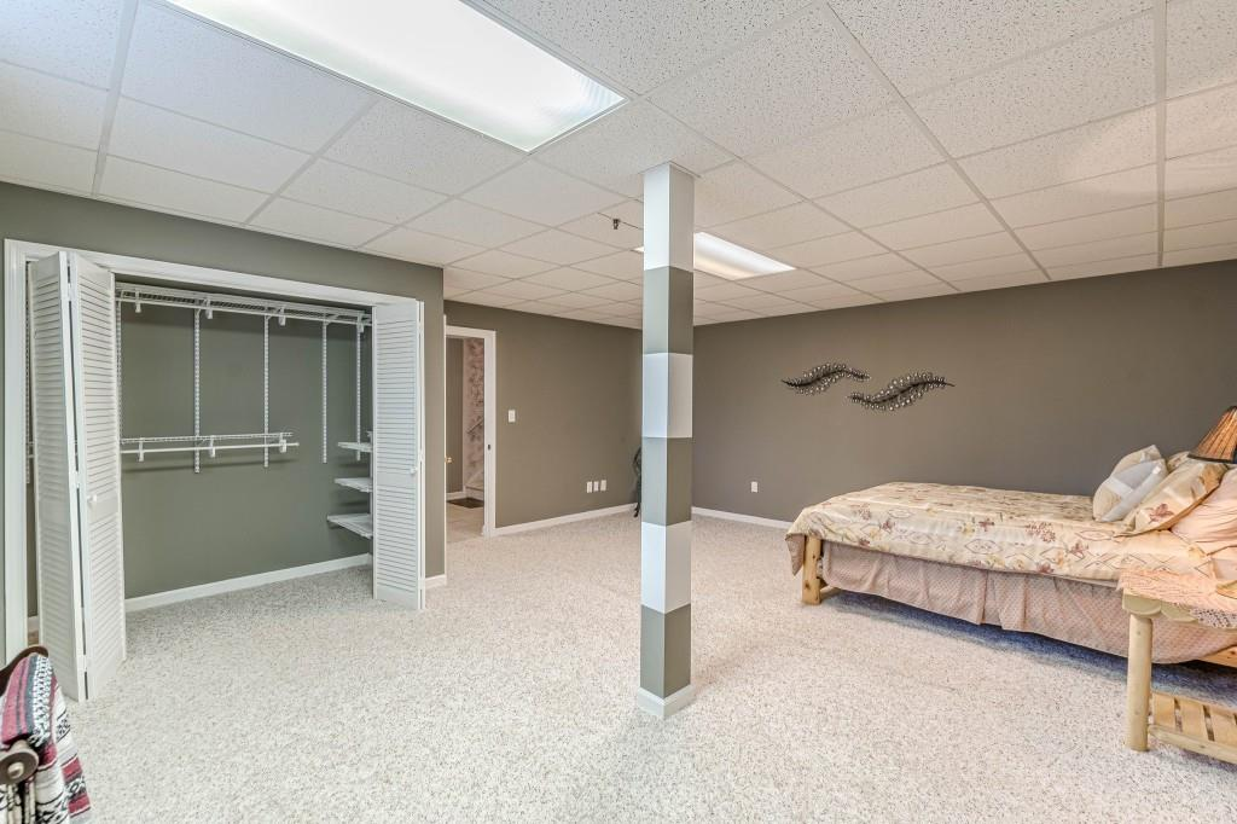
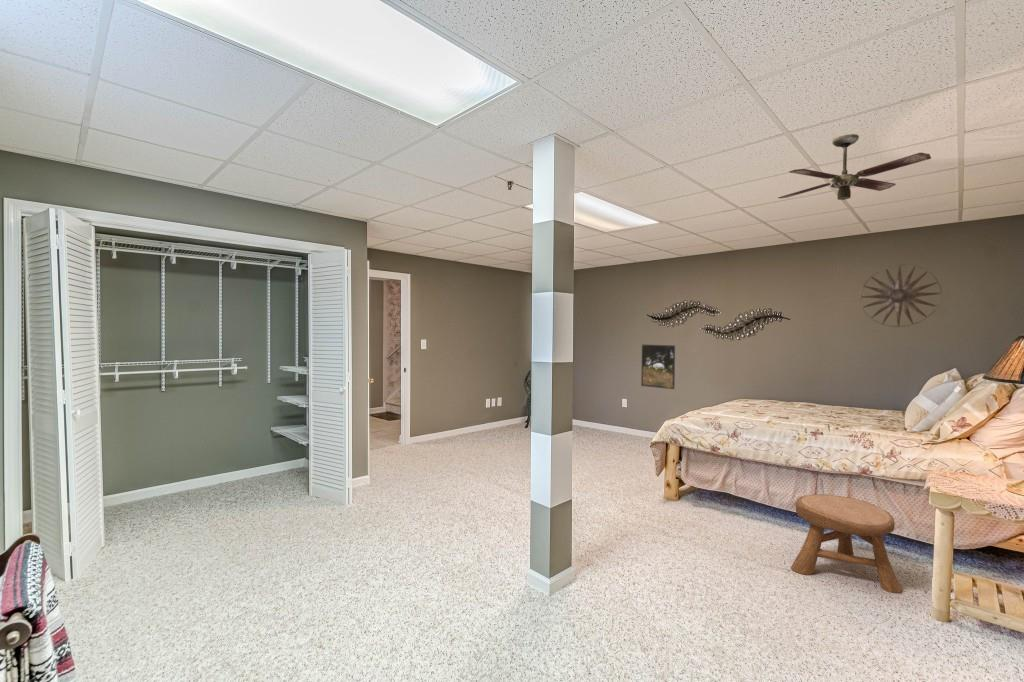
+ stool [790,493,903,594]
+ wall art [859,264,943,328]
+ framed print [640,344,676,390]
+ ceiling fan [777,133,932,201]
